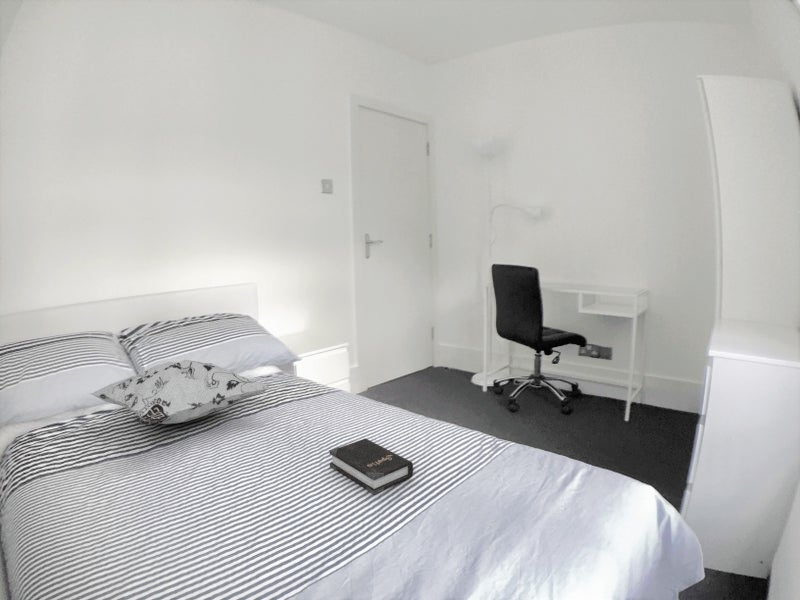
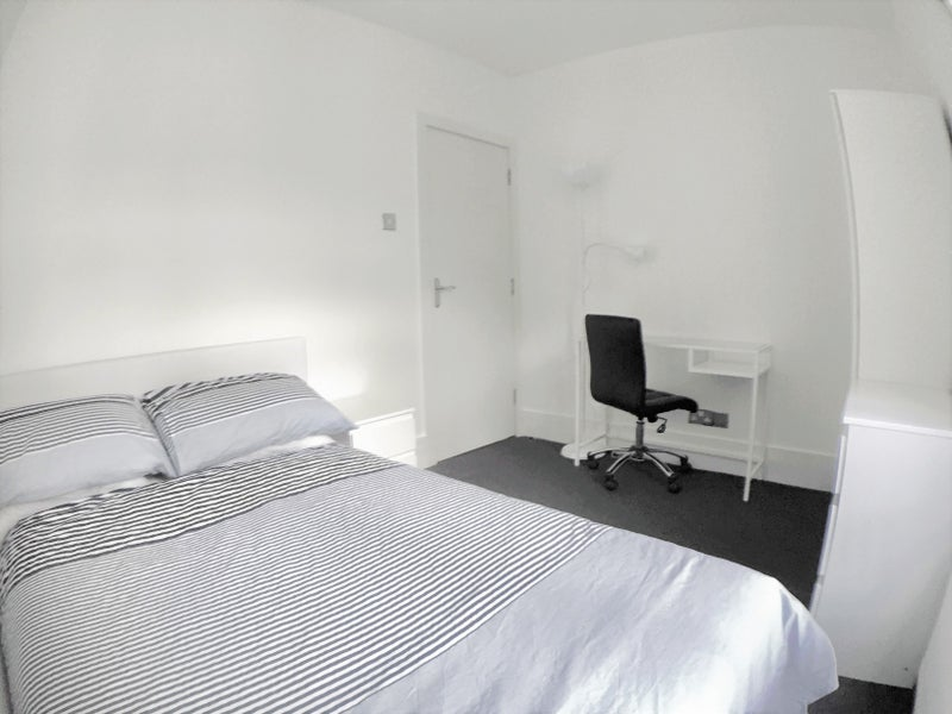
- hardback book [328,438,414,496]
- decorative pillow [90,358,272,426]
